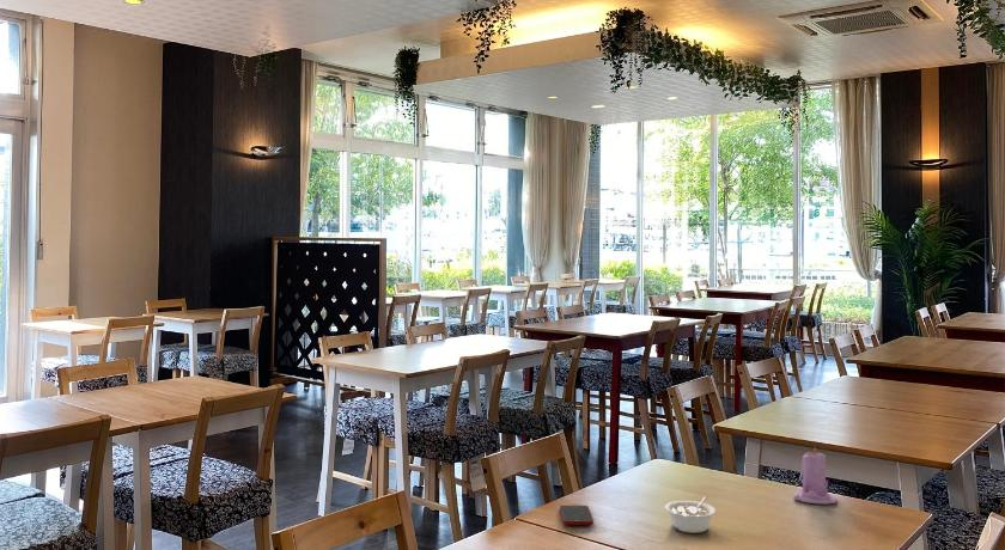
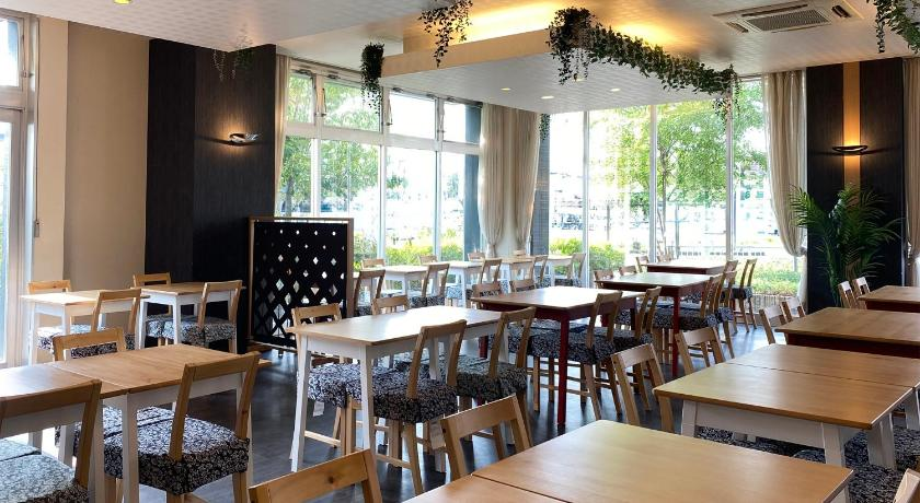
- candle [792,447,838,506]
- cell phone [559,505,595,526]
- legume [664,495,717,534]
